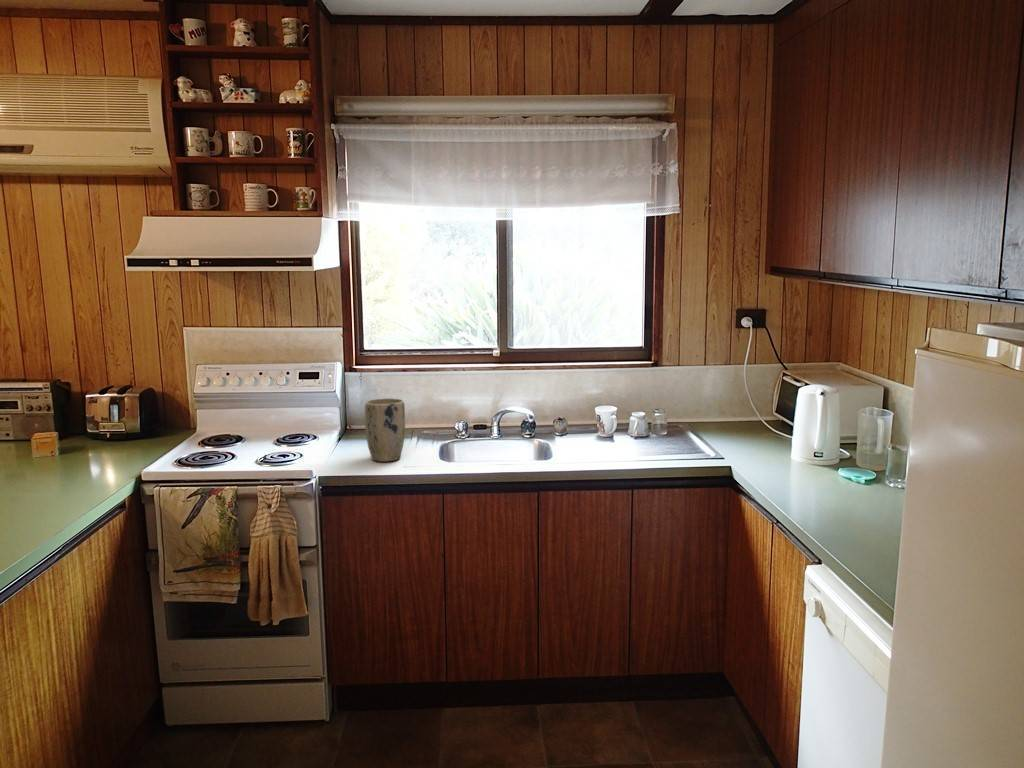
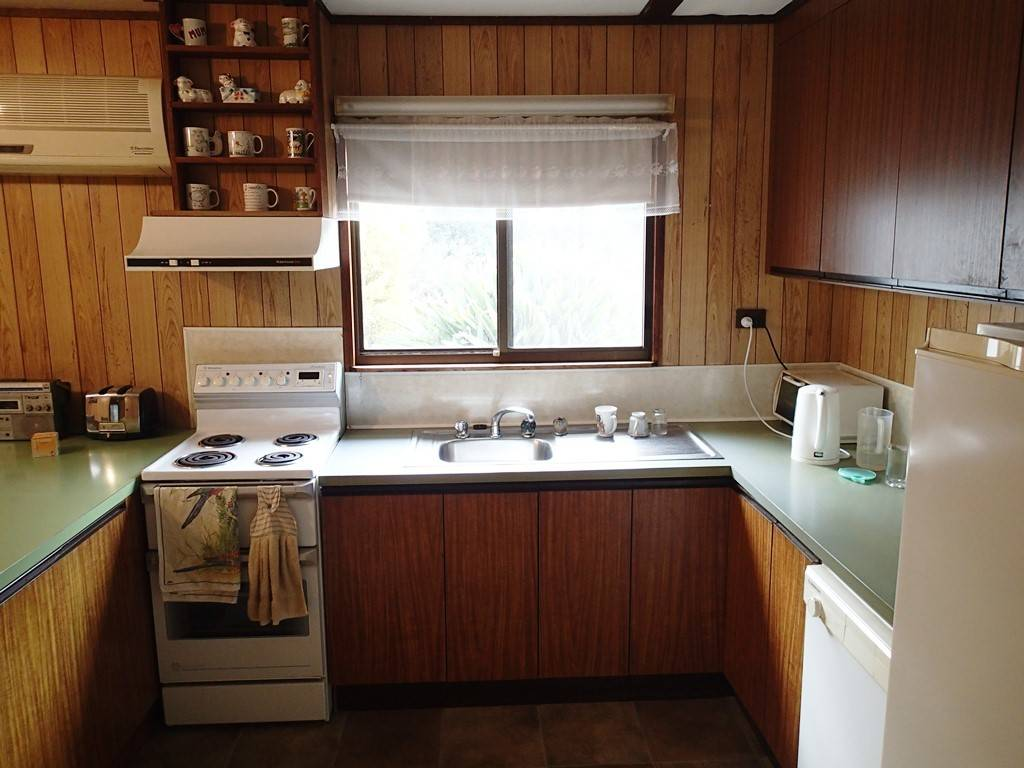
- plant pot [364,397,406,463]
